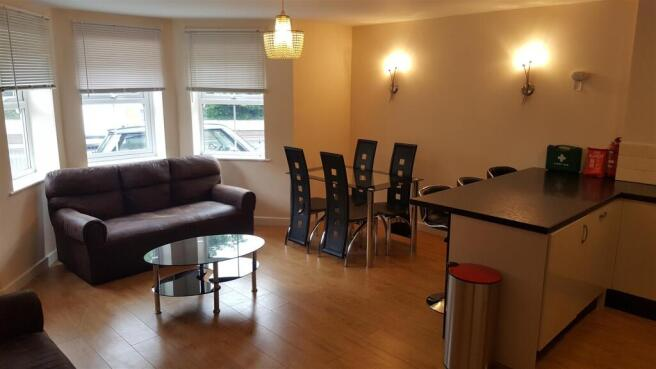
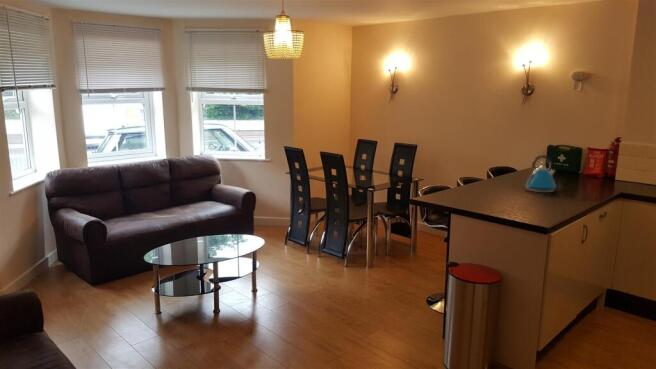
+ kettle [524,154,557,193]
